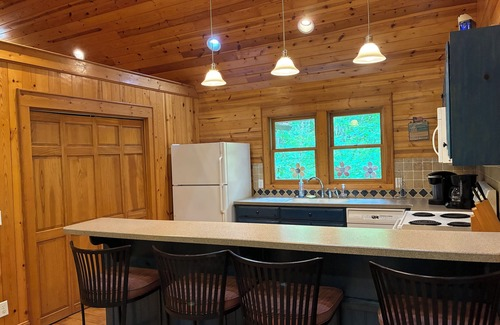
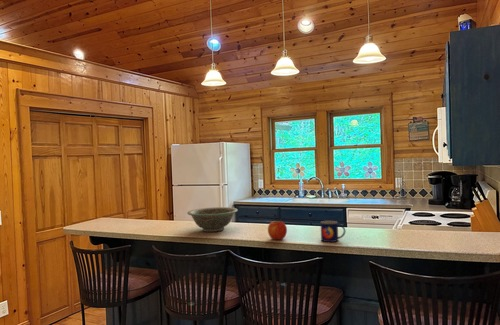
+ decorative bowl [186,206,239,233]
+ apple [267,218,288,241]
+ mug [320,220,347,243]
